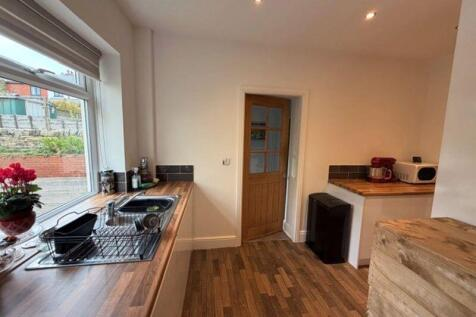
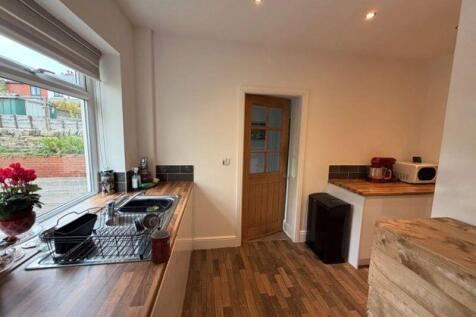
+ mug [150,229,171,264]
